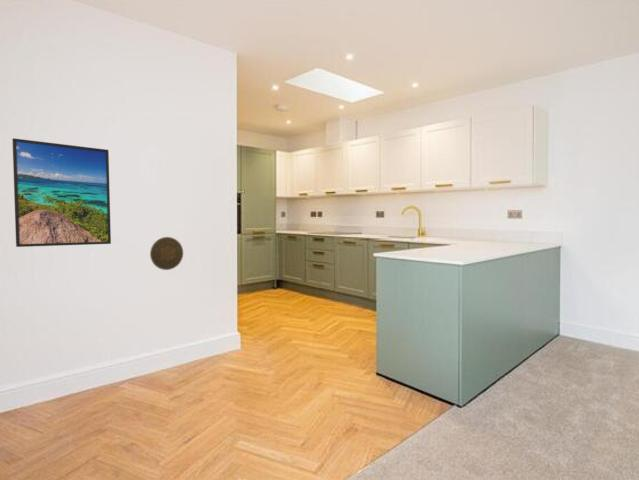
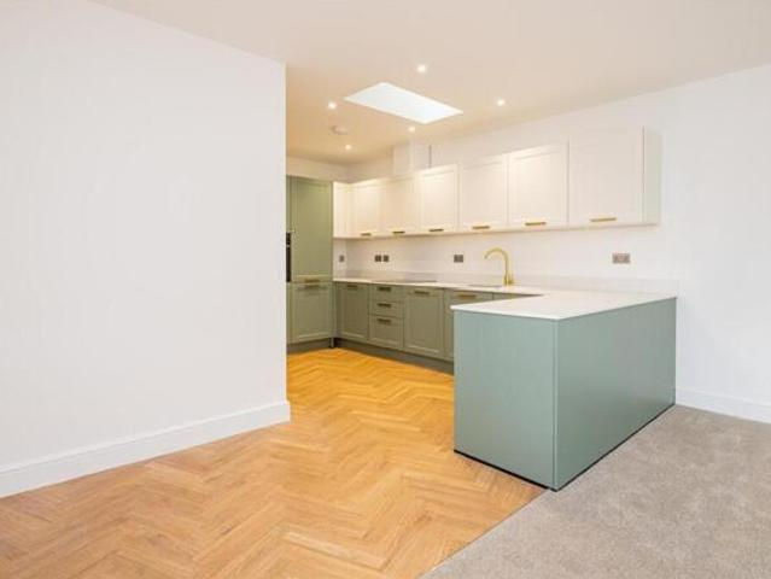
- decorative plate [149,236,184,271]
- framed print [11,137,112,248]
